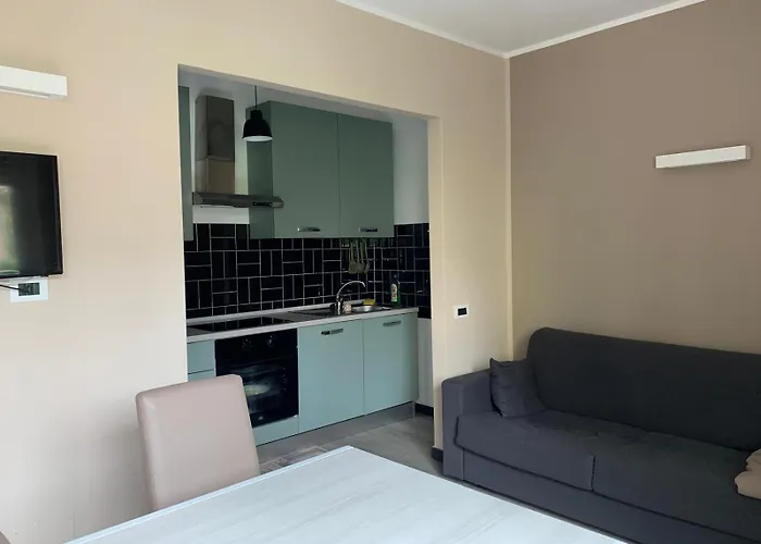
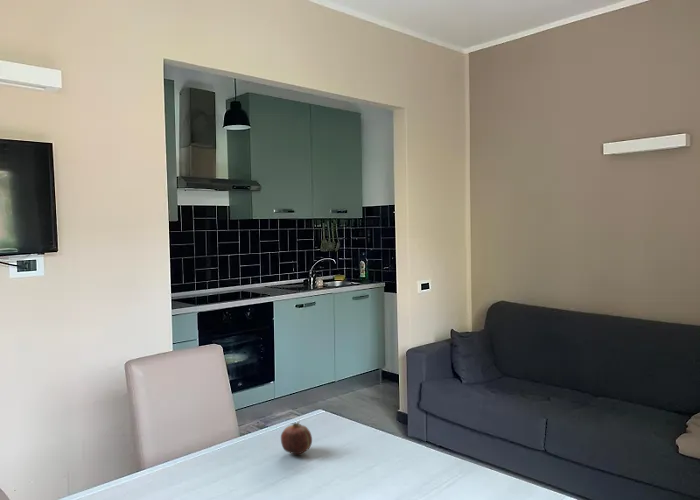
+ fruit [280,421,313,455]
